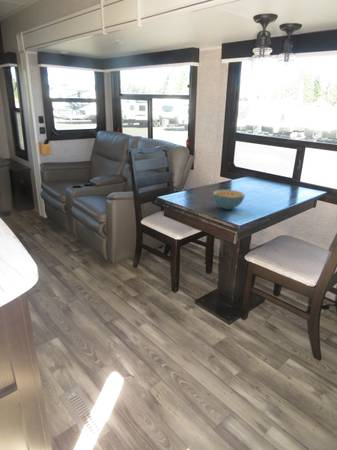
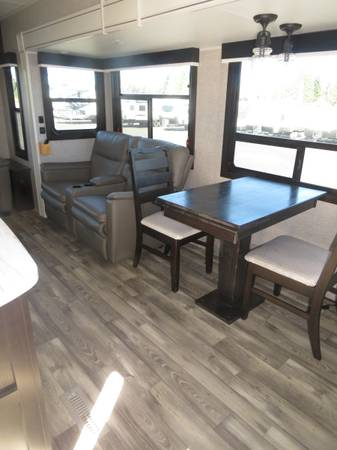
- cereal bowl [212,189,246,210]
